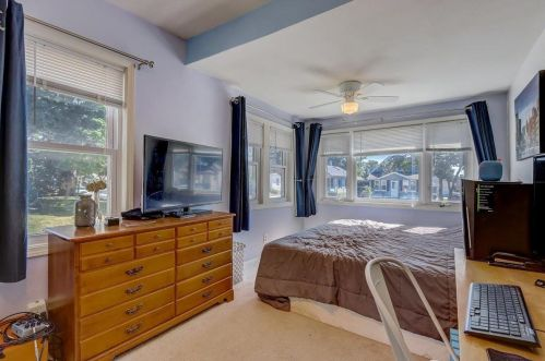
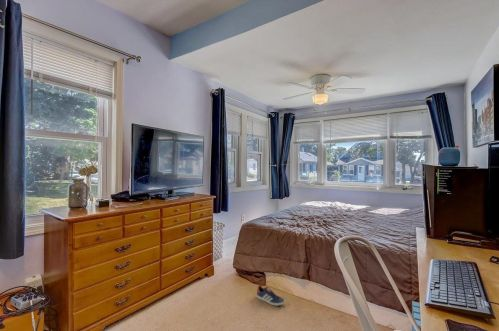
+ sneaker [256,284,286,307]
